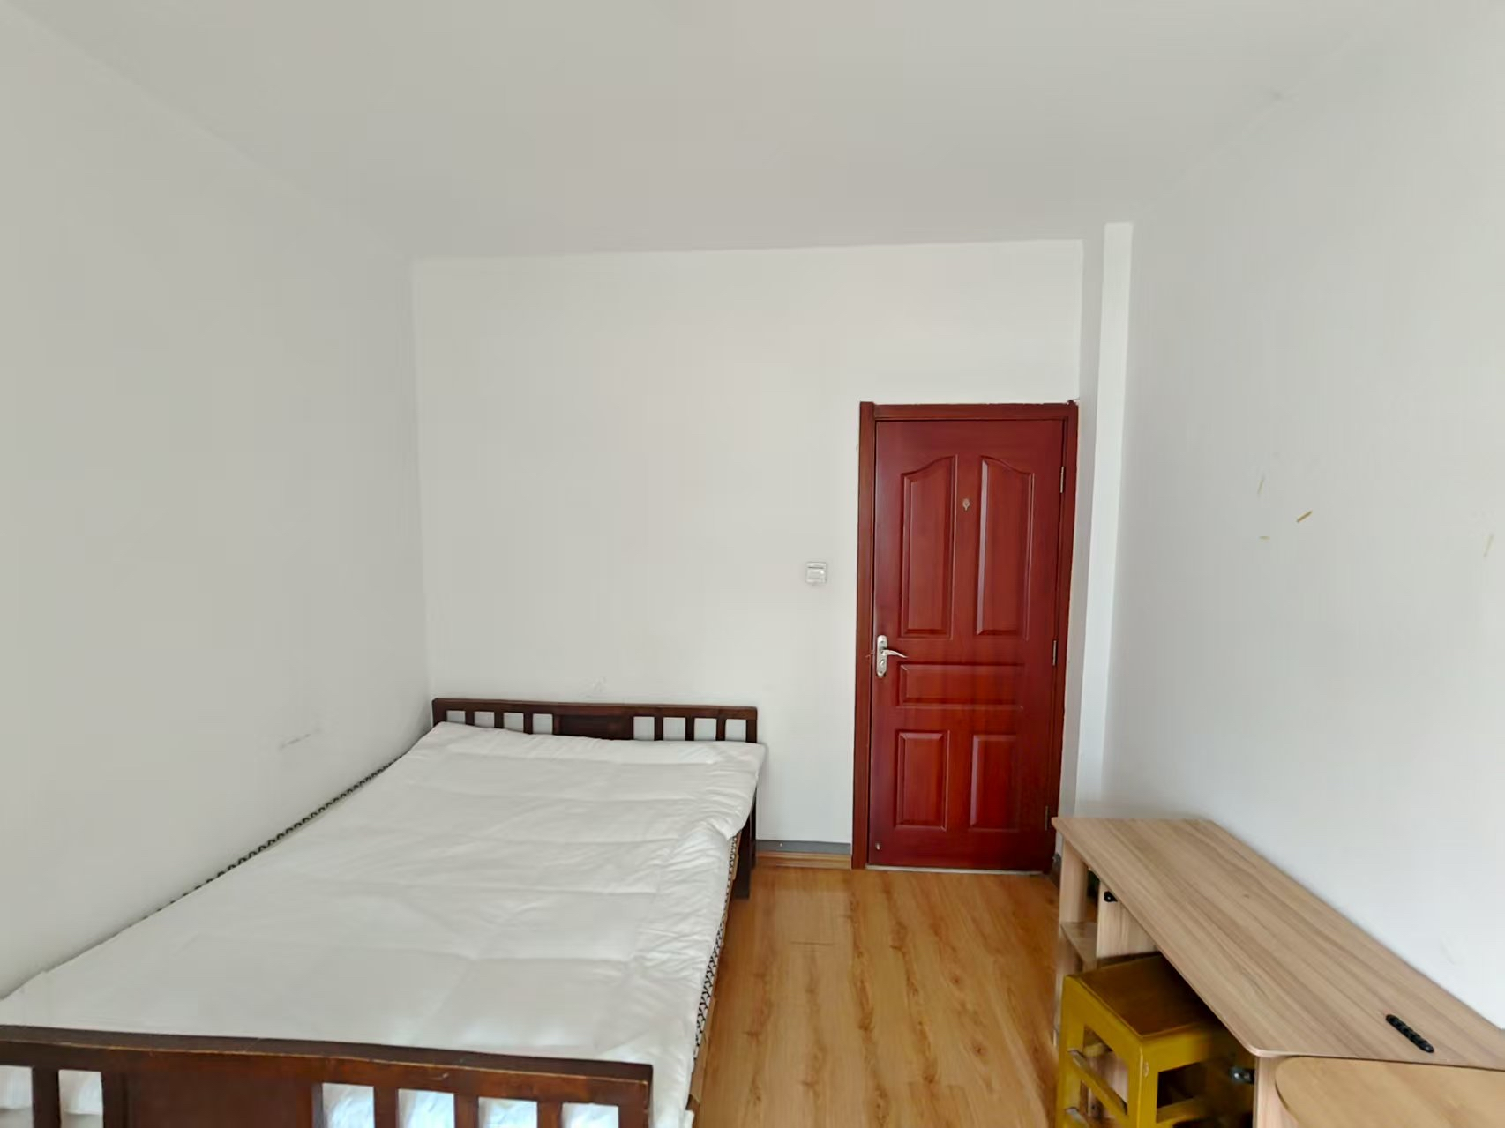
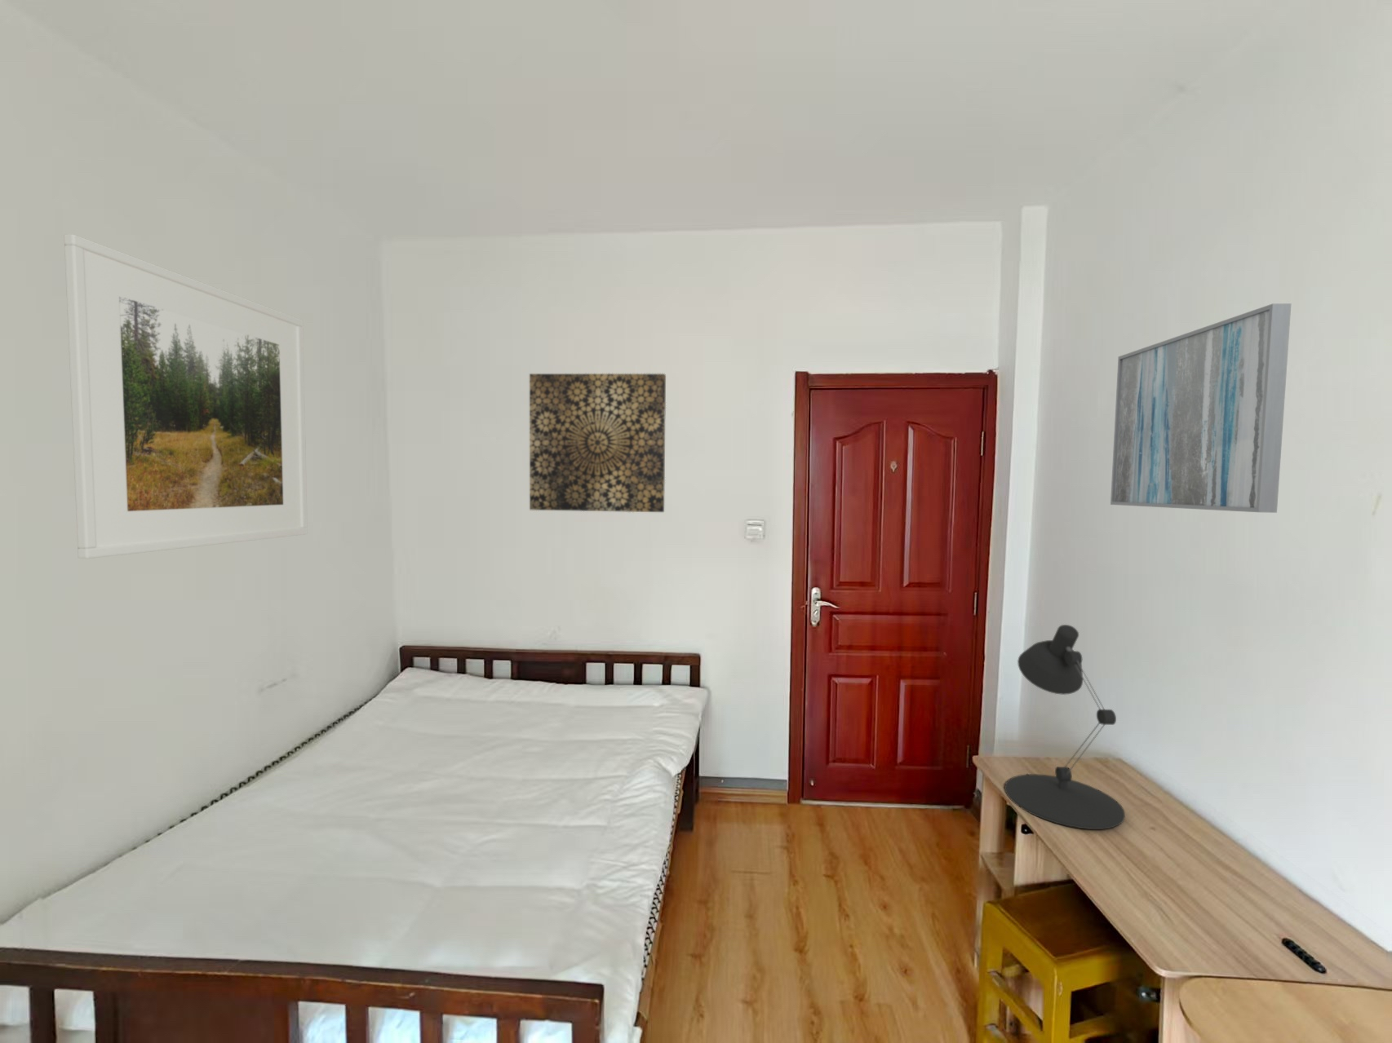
+ wall art [528,373,666,513]
+ wall art [1109,302,1291,514]
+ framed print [64,233,308,560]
+ desk lamp [1004,623,1126,830]
